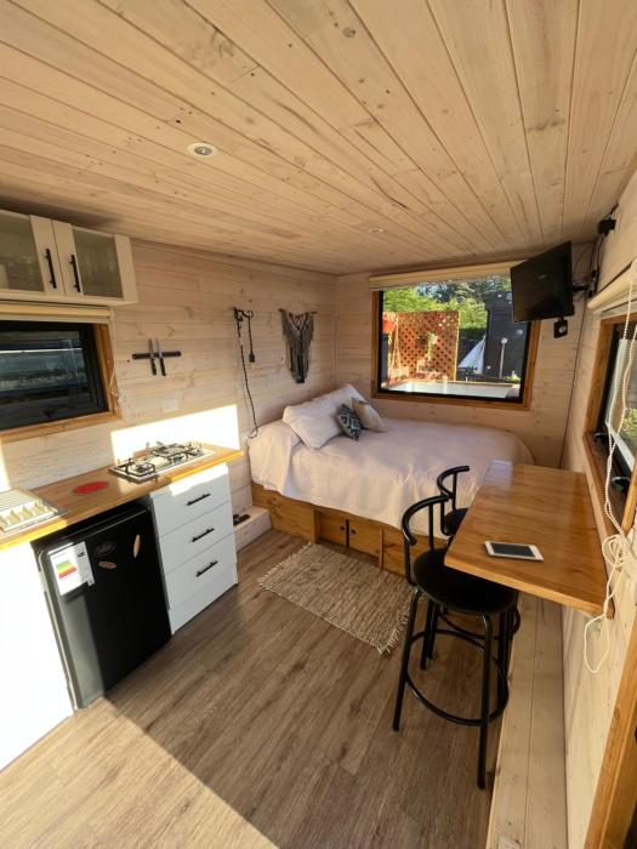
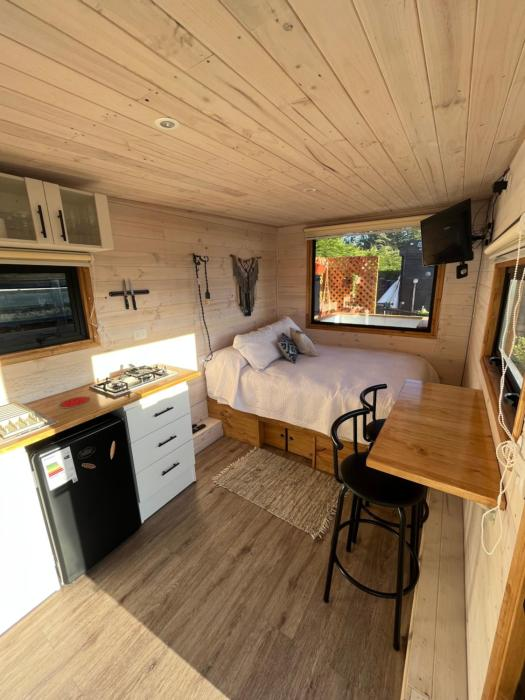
- cell phone [484,540,545,562]
